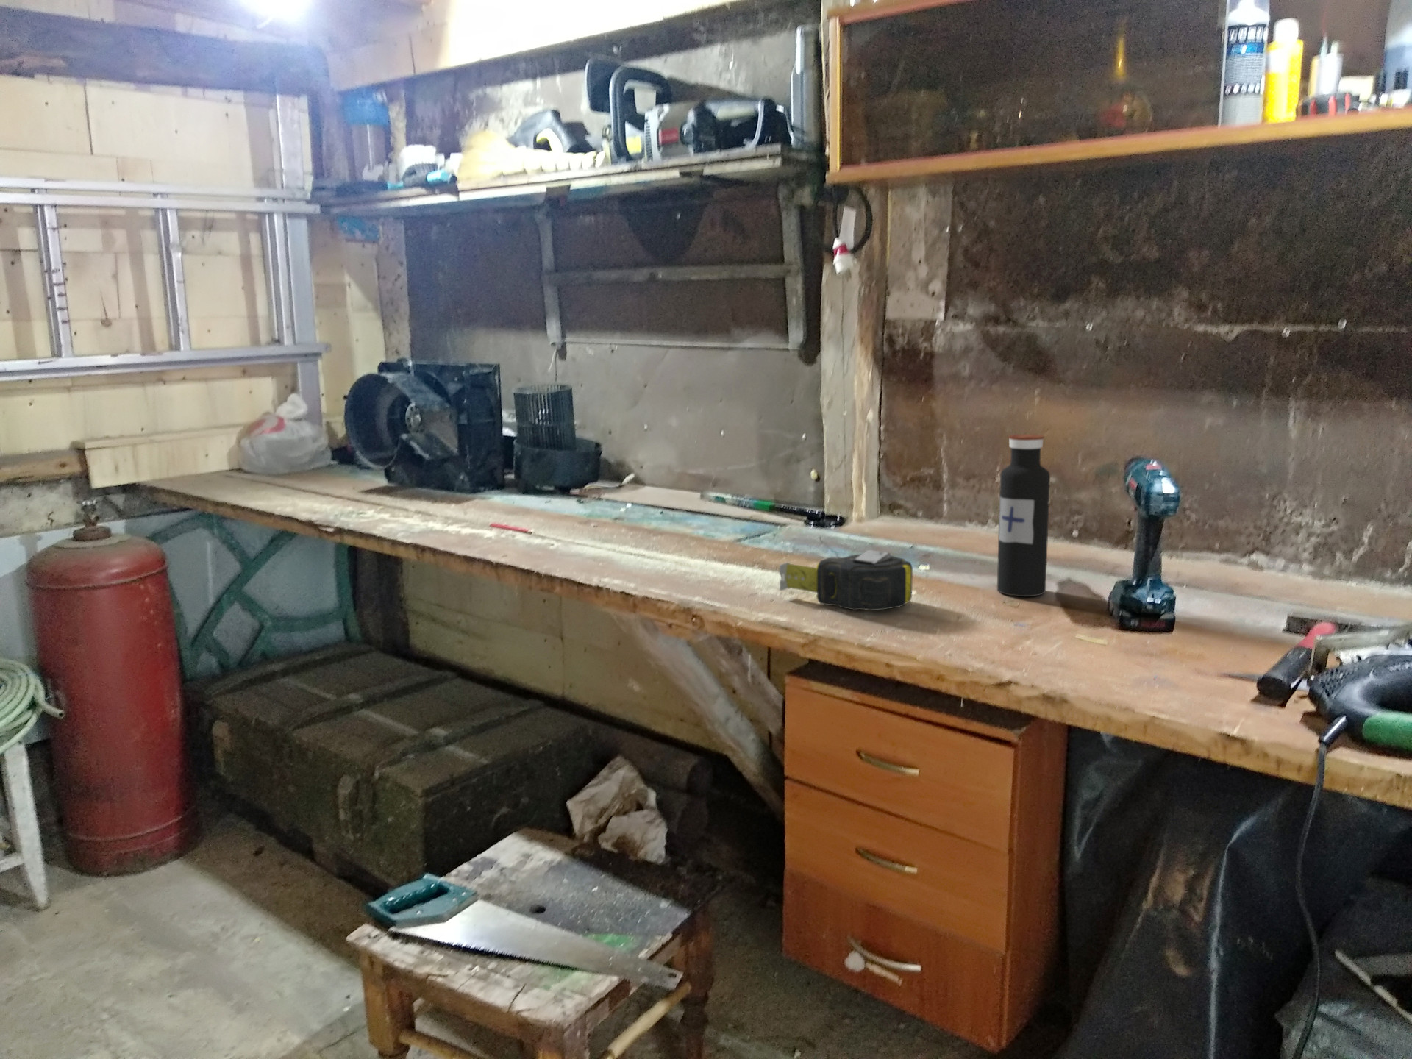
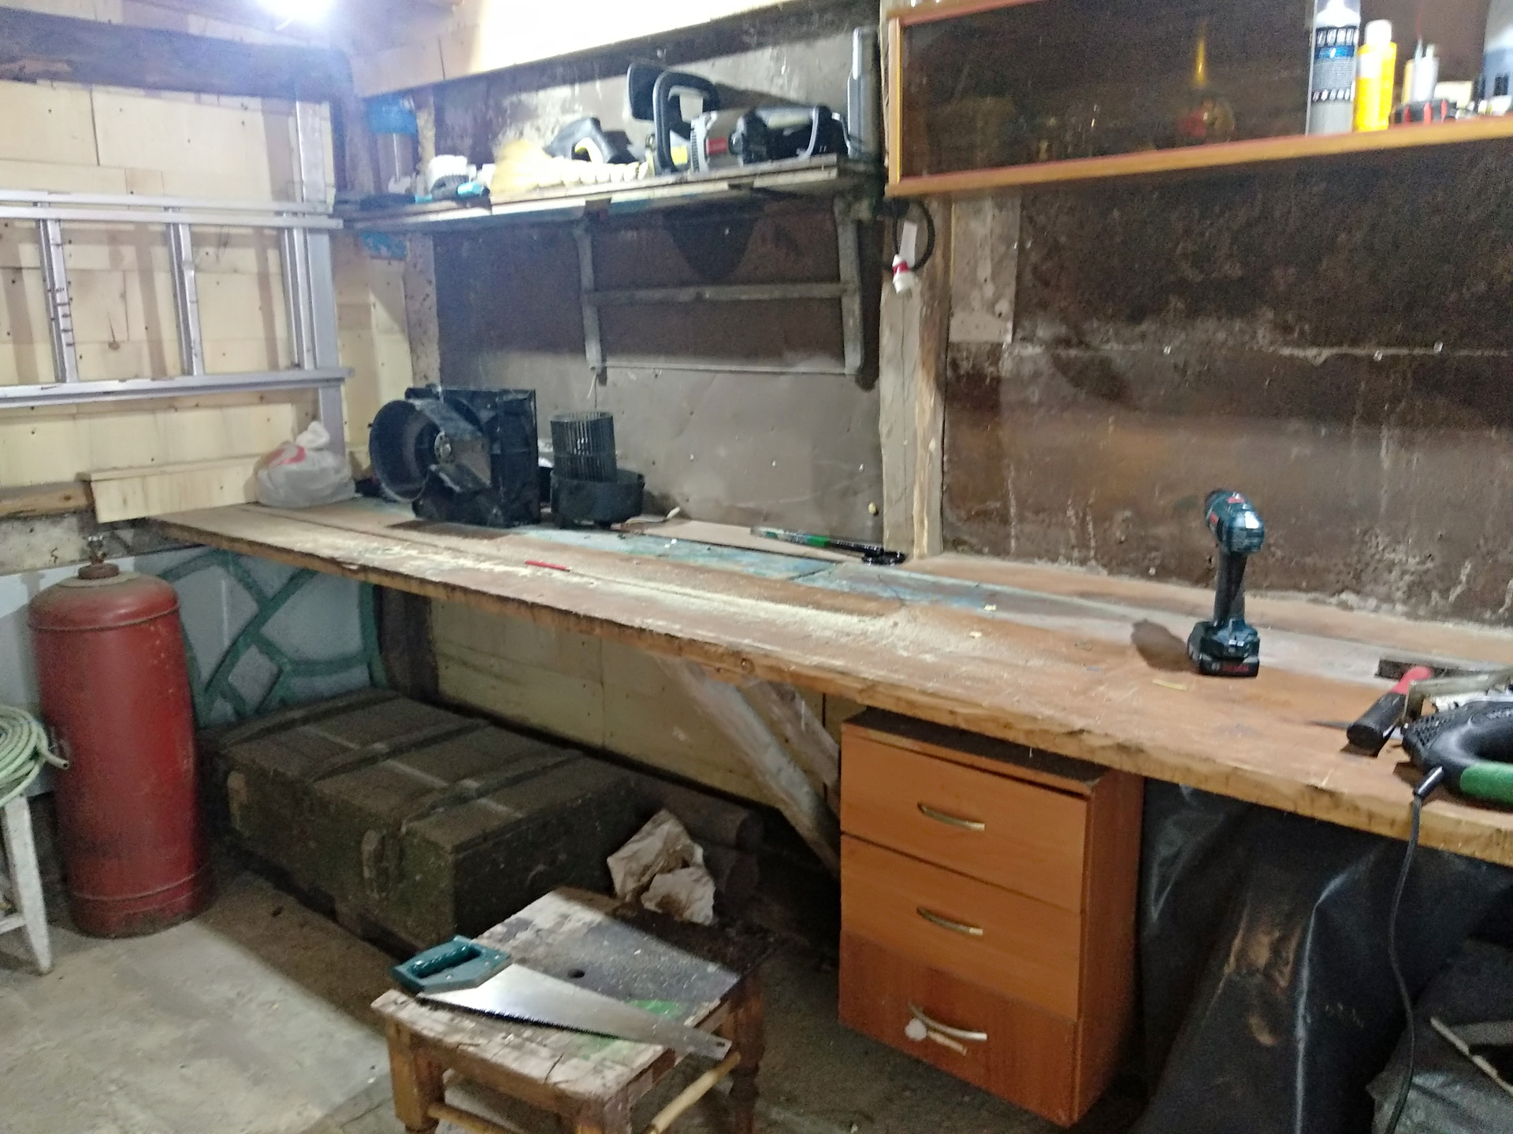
- tape measure [778,550,914,611]
- water bottle [996,434,1051,597]
